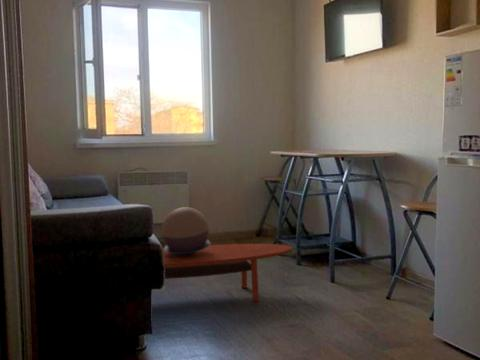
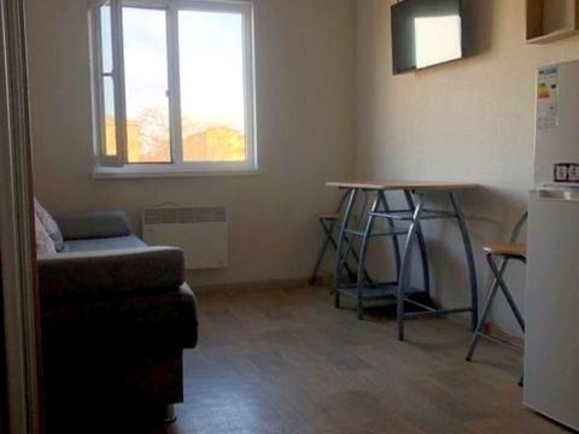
- decorative bowl [161,206,211,255]
- coffee table [162,243,293,302]
